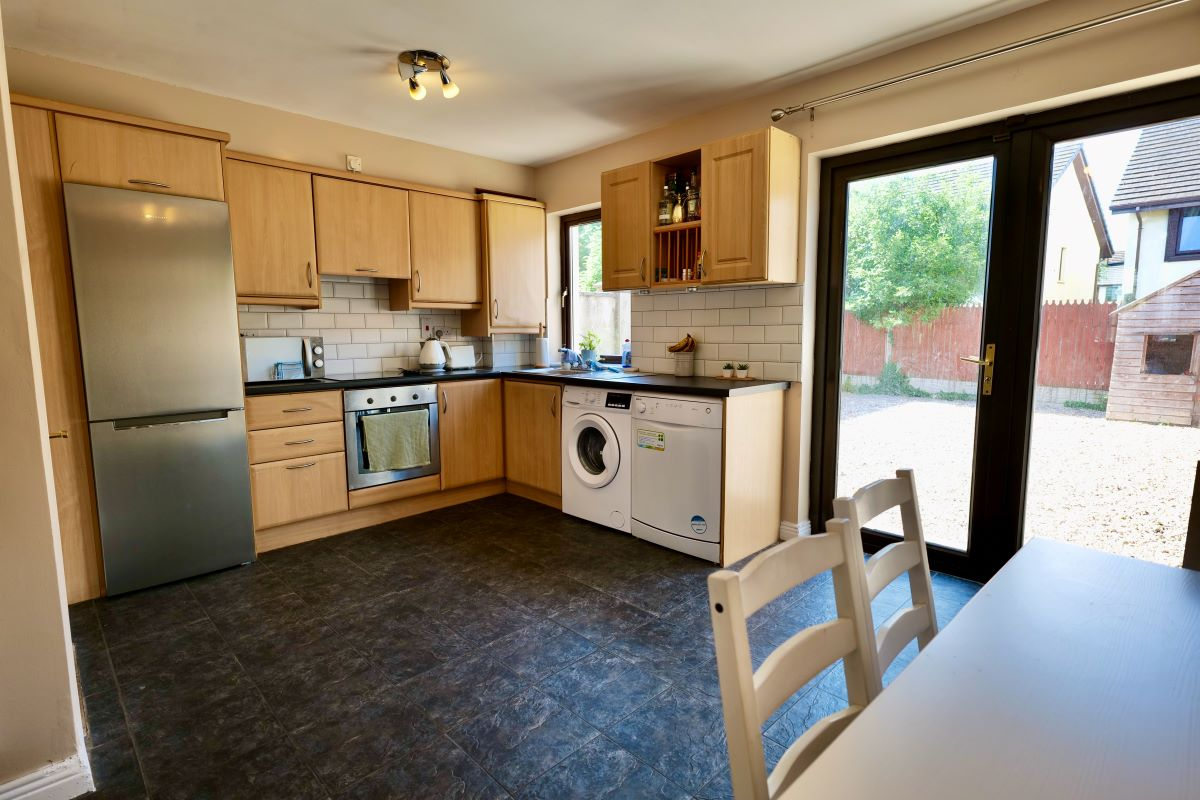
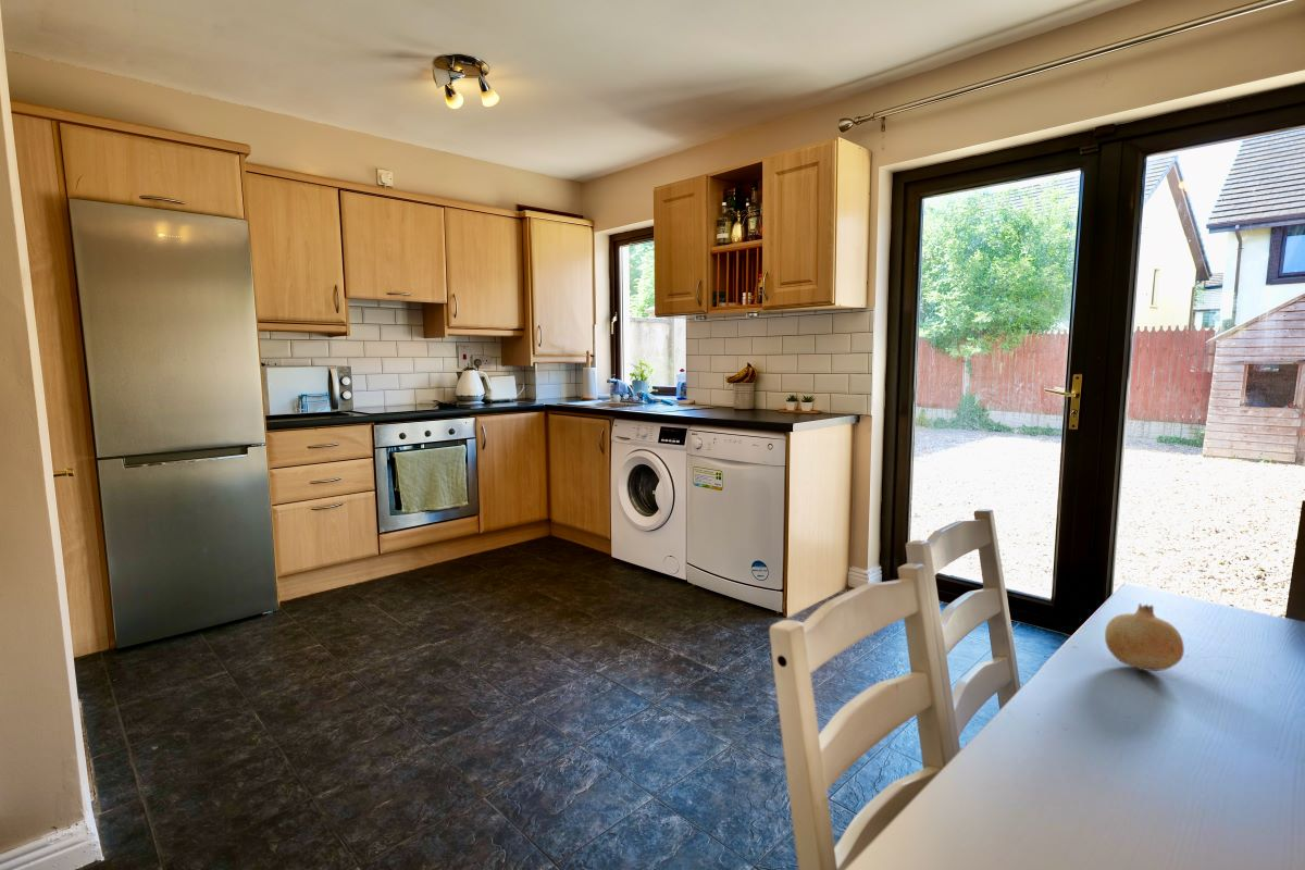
+ fruit [1104,602,1185,672]
